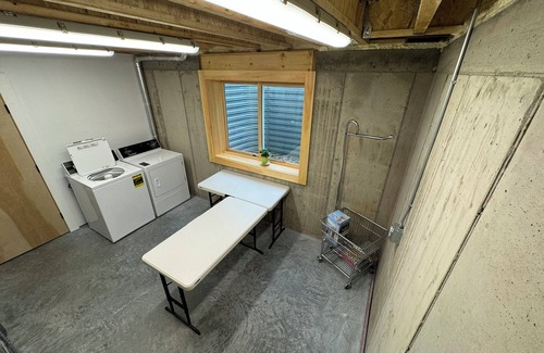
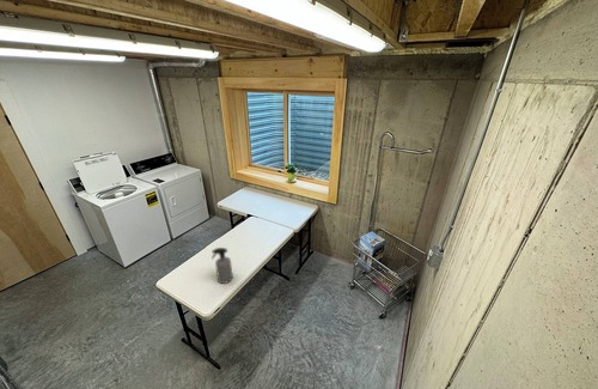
+ spray bottle [210,247,234,285]
